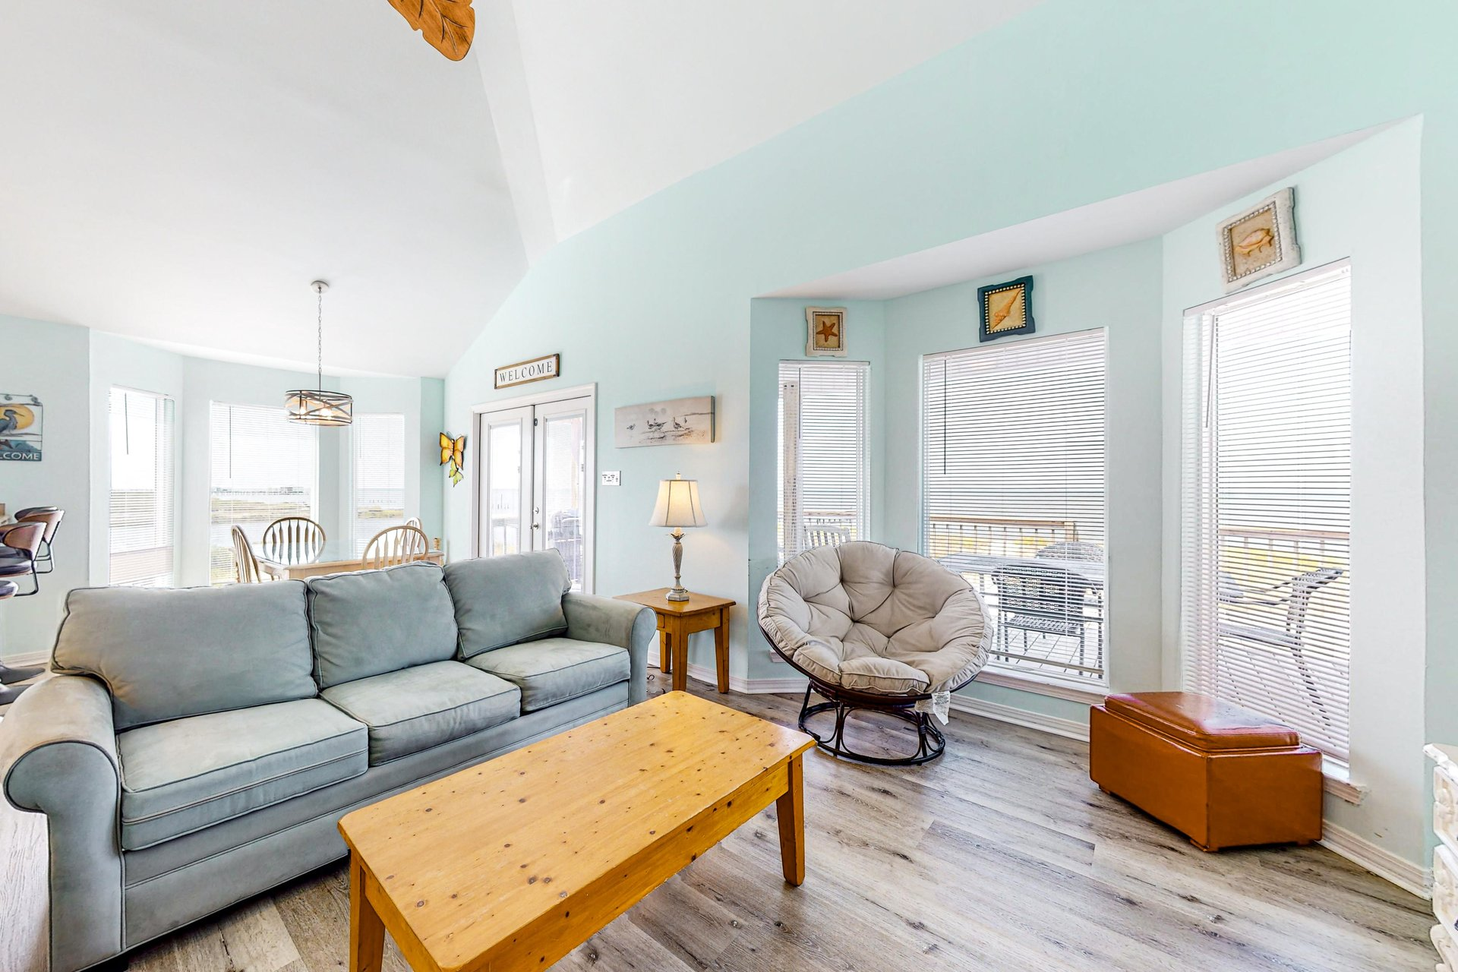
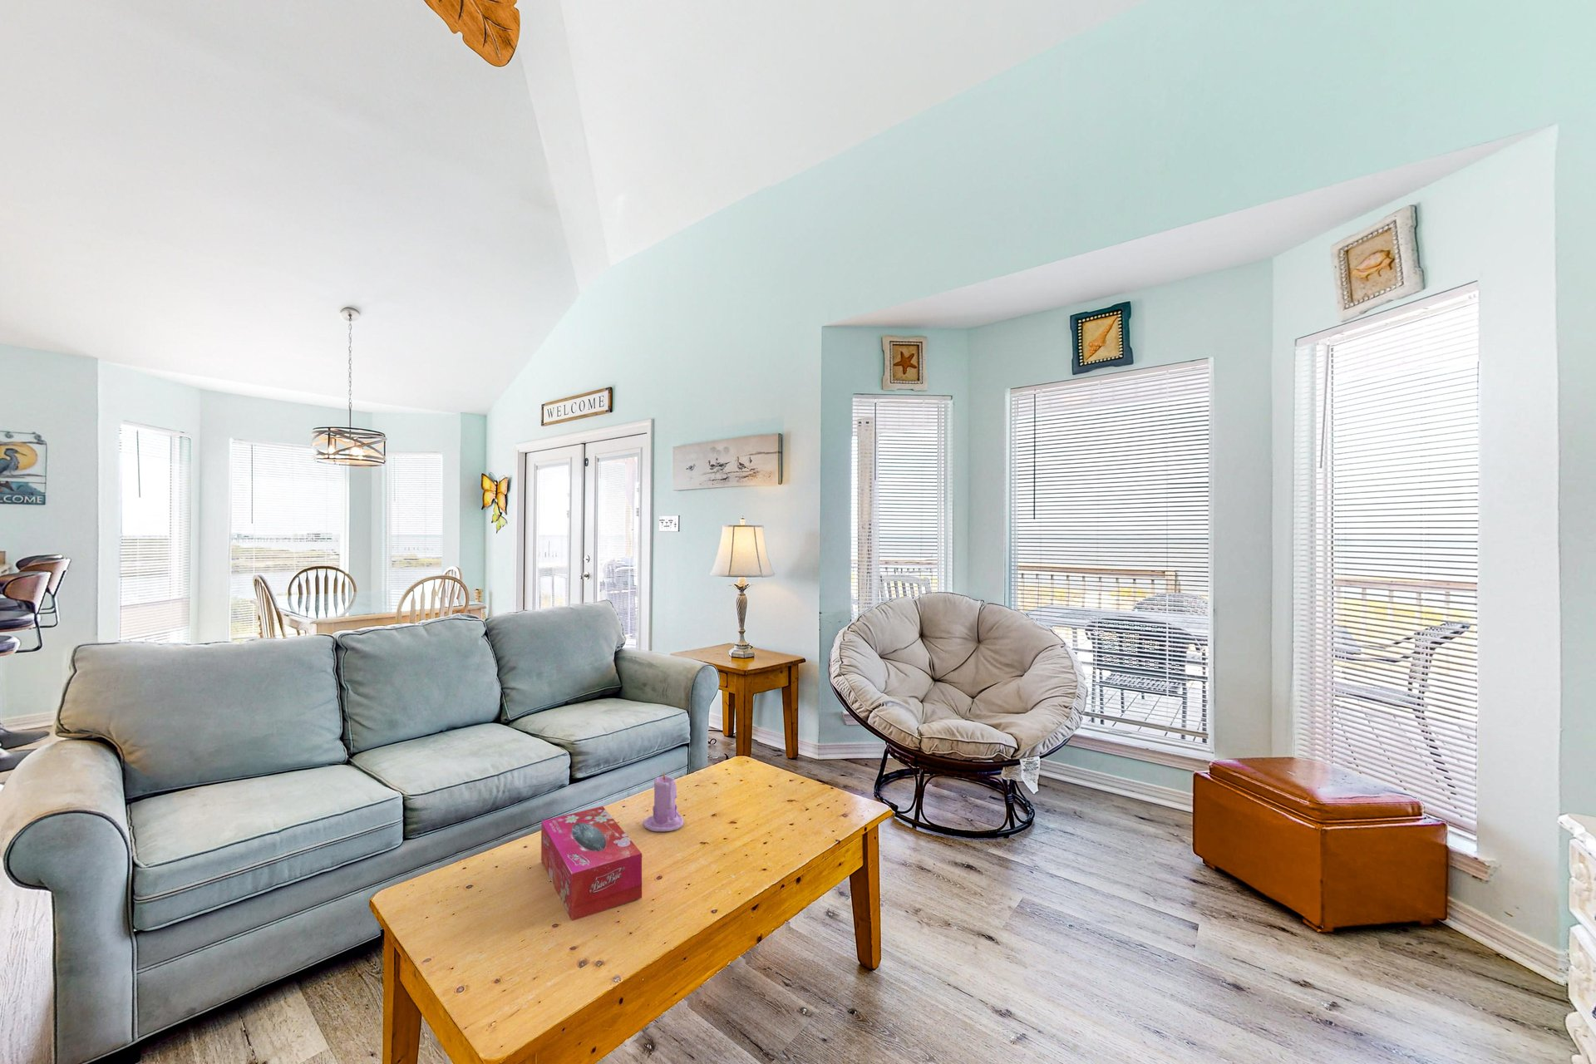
+ tissue box [540,805,642,922]
+ candle [642,771,685,832]
